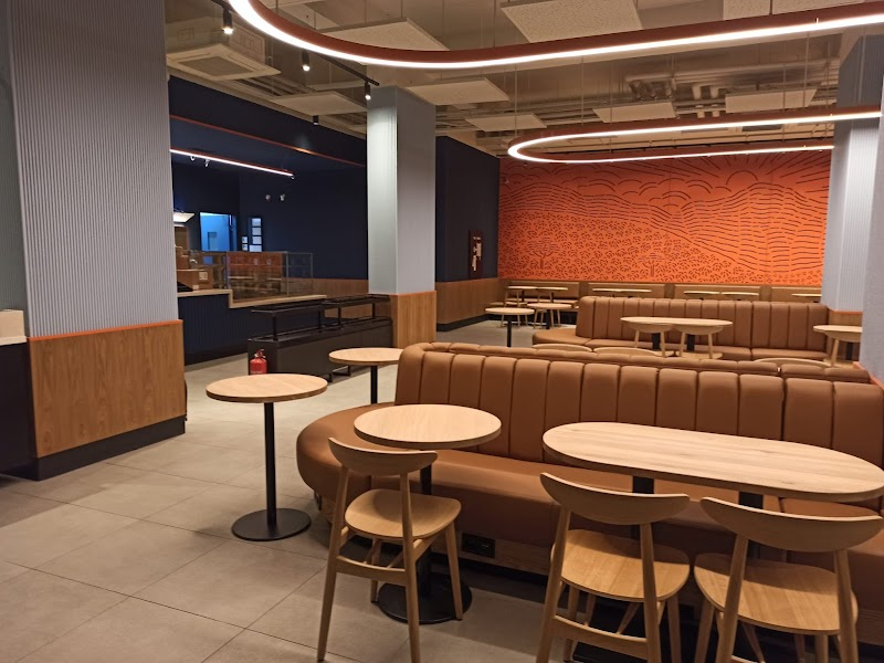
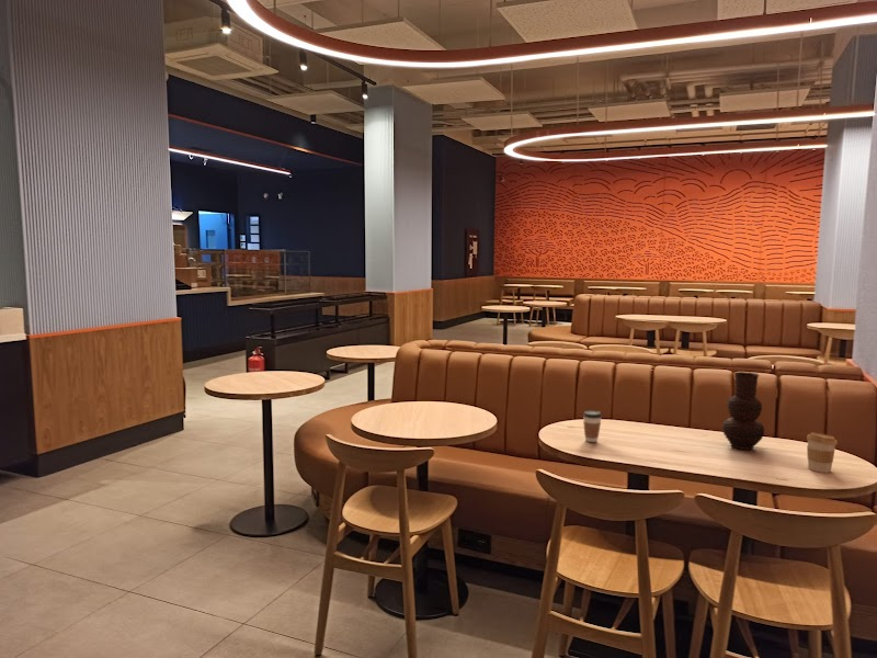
+ coffee cup [806,432,839,474]
+ vase [721,371,766,451]
+ coffee cup [582,409,603,443]
